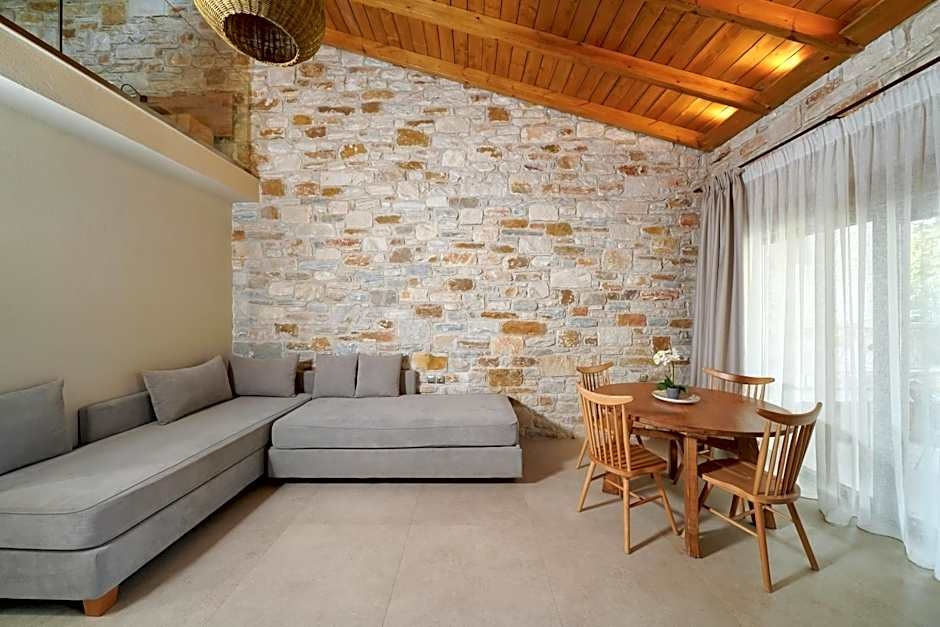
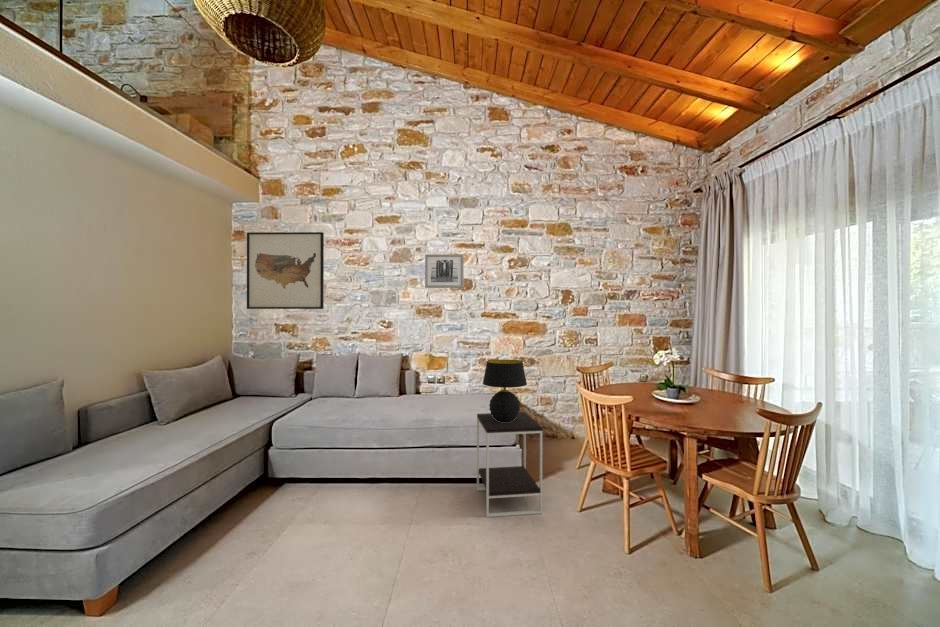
+ table lamp [482,359,528,422]
+ side table [476,411,543,518]
+ wall art [424,253,465,289]
+ wall art [246,231,325,310]
